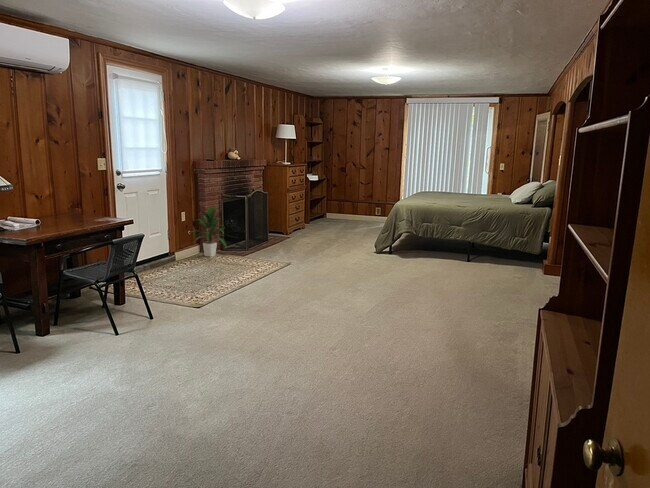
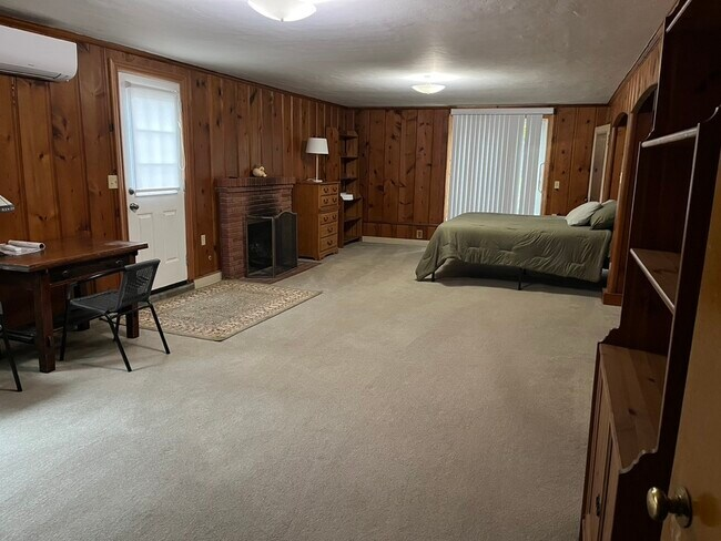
- indoor plant [191,206,228,258]
